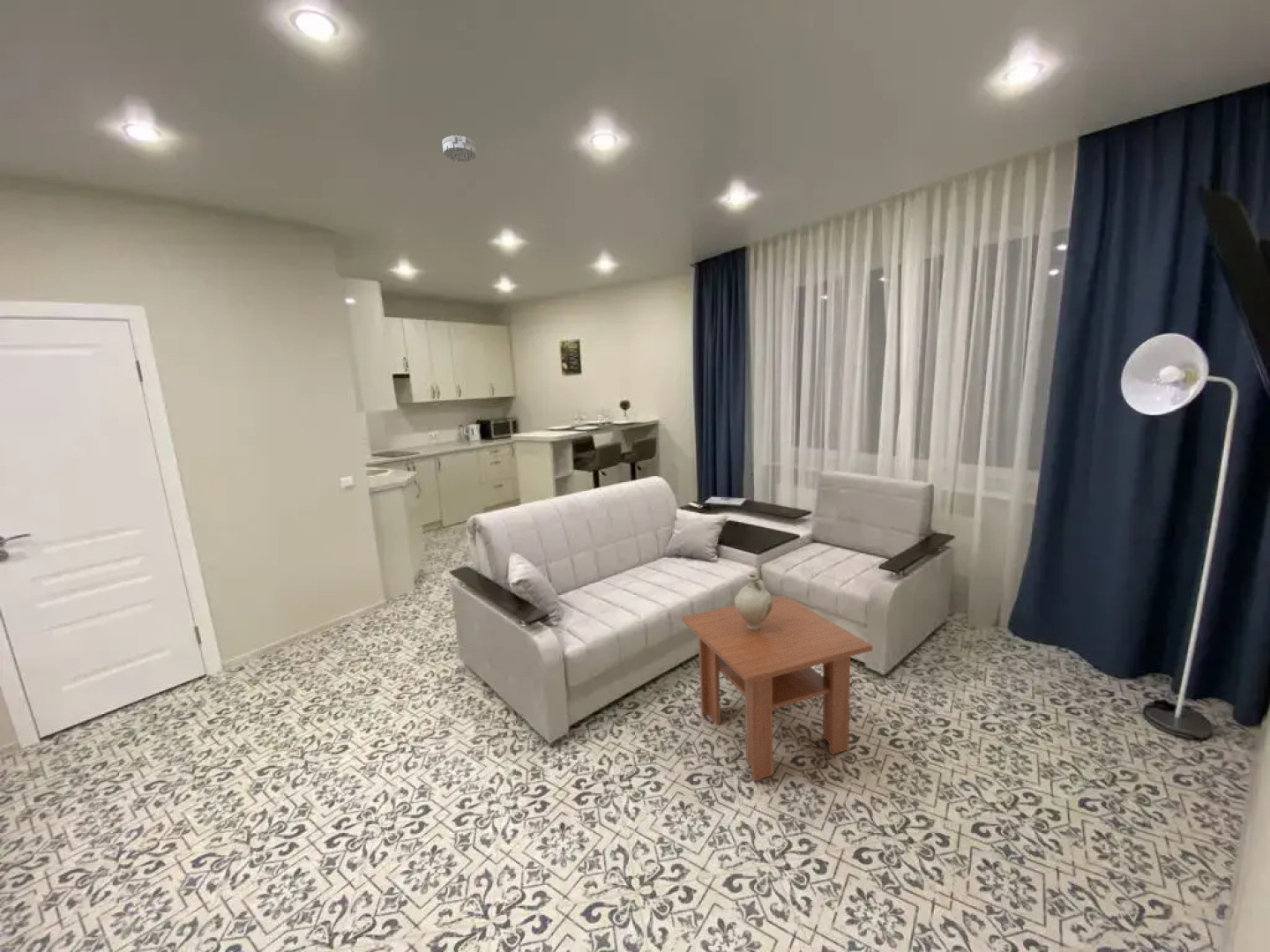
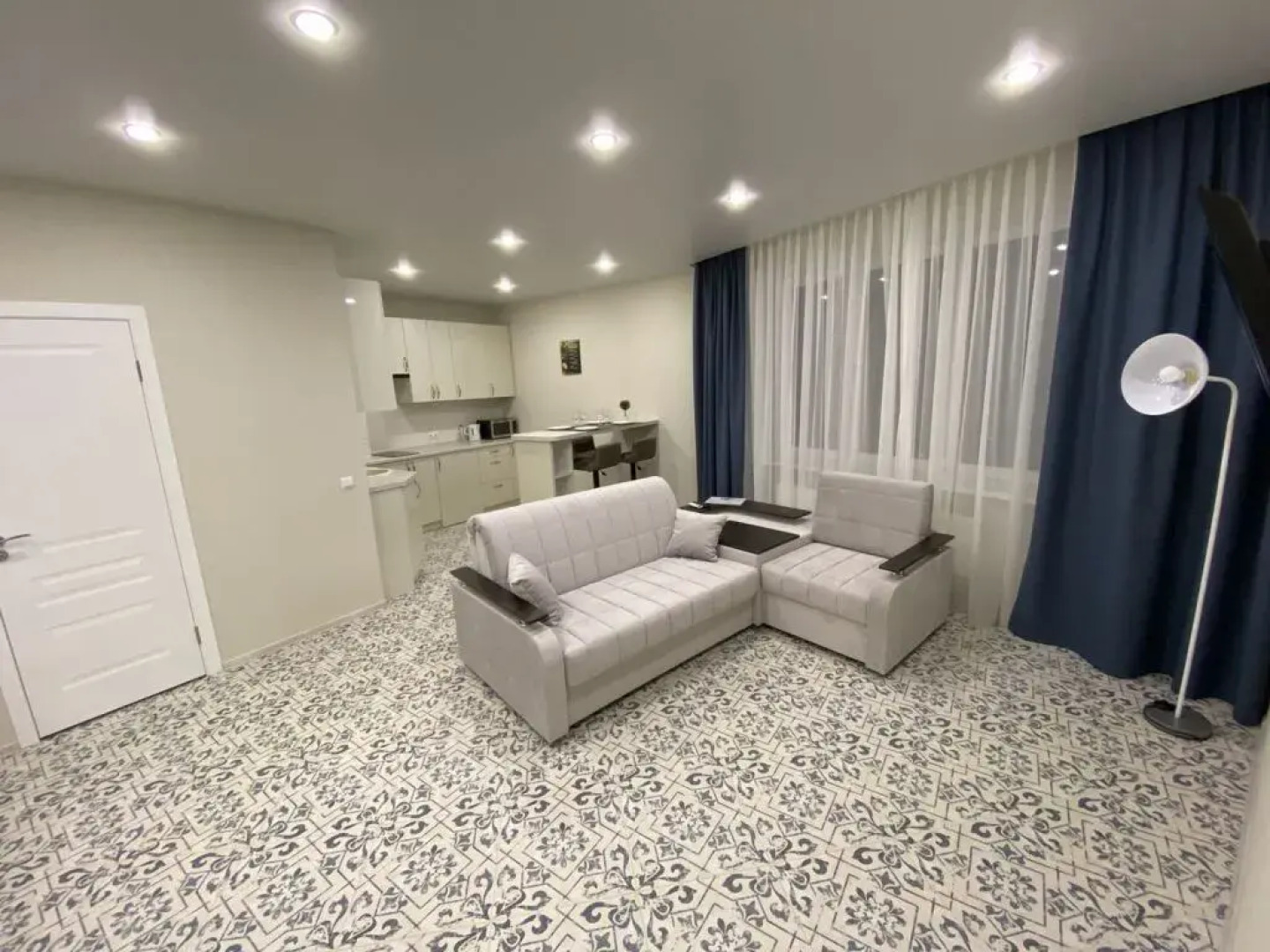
- smoke detector [441,134,477,163]
- decorative vase [734,573,773,630]
- coffee table [681,594,873,782]
